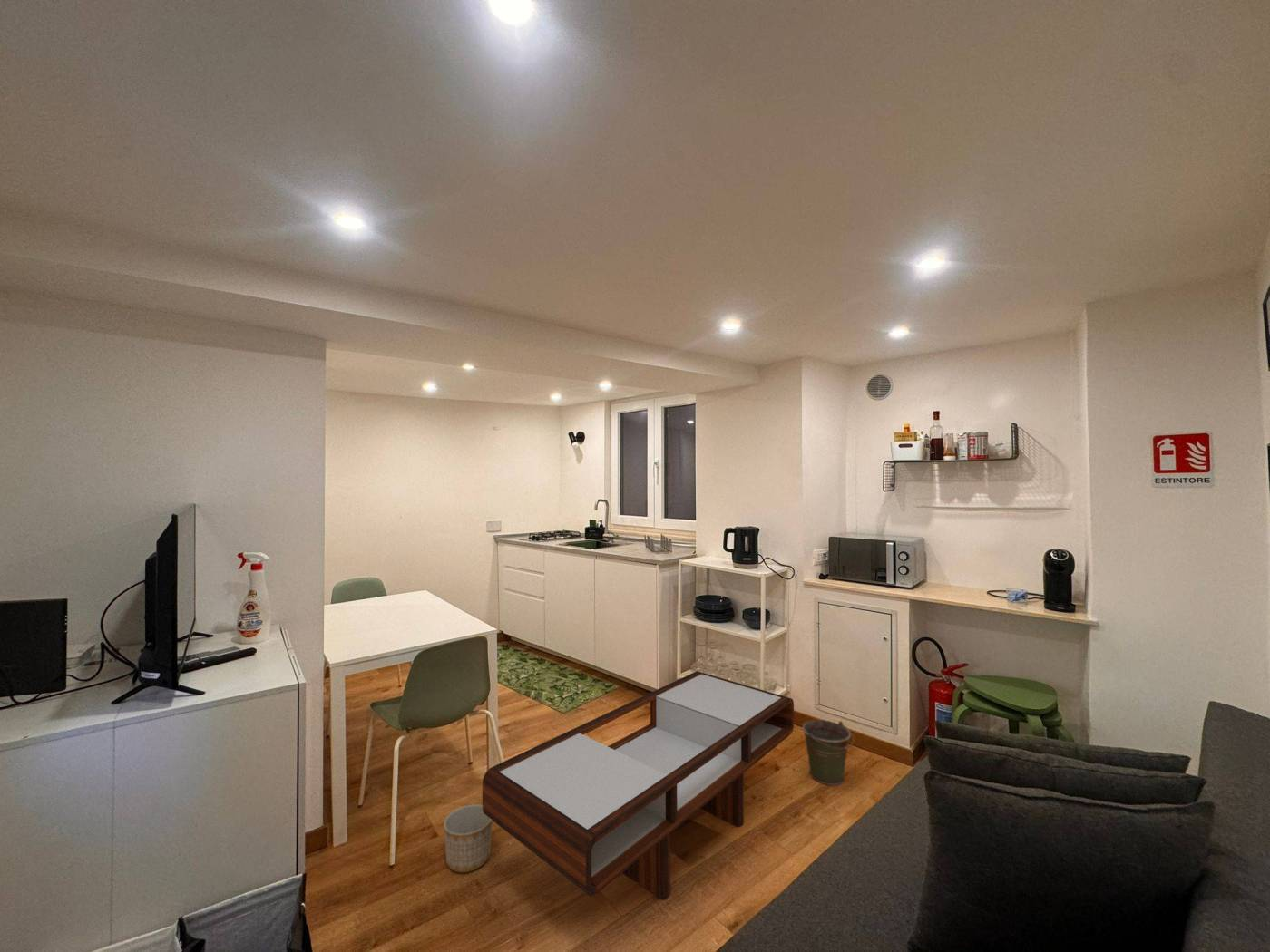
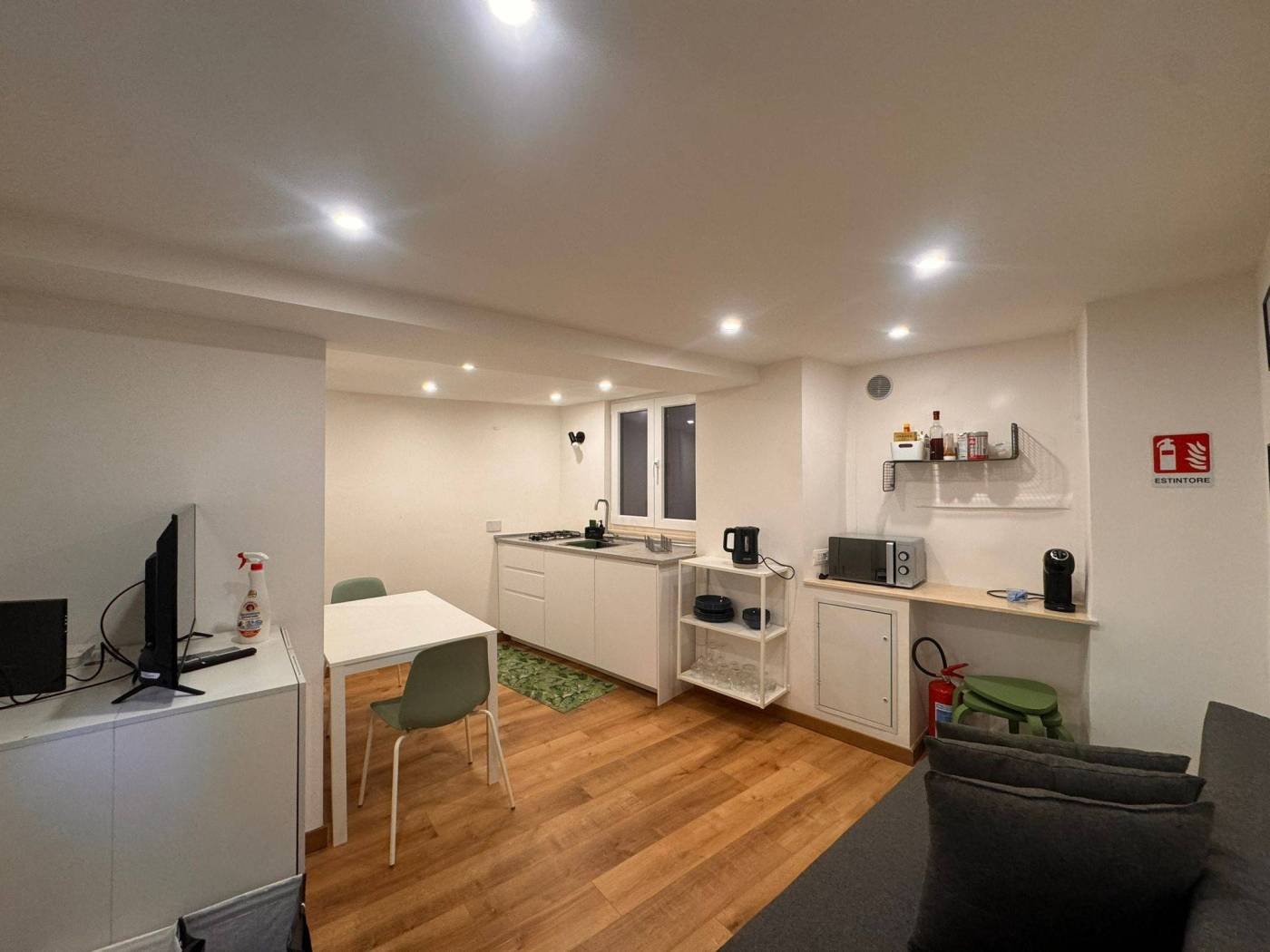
- bucket [802,719,855,786]
- coffee table [482,670,795,900]
- planter [443,803,493,873]
